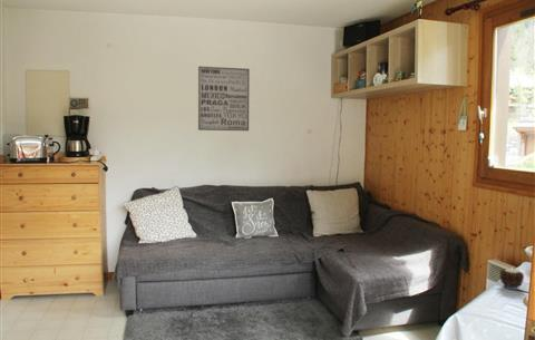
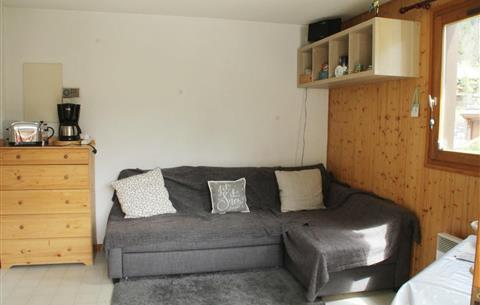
- candle [498,266,525,291]
- wall art [197,65,251,132]
